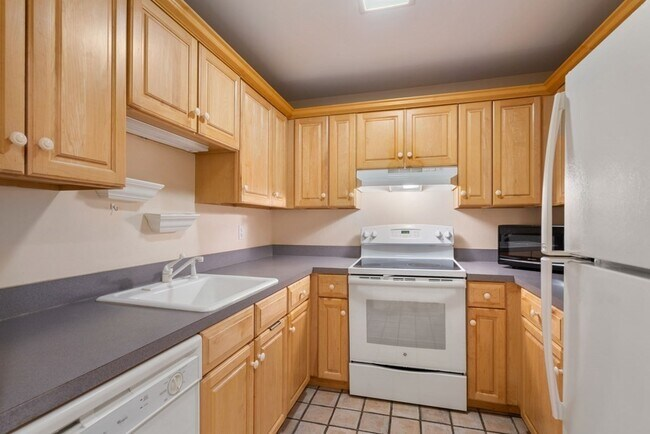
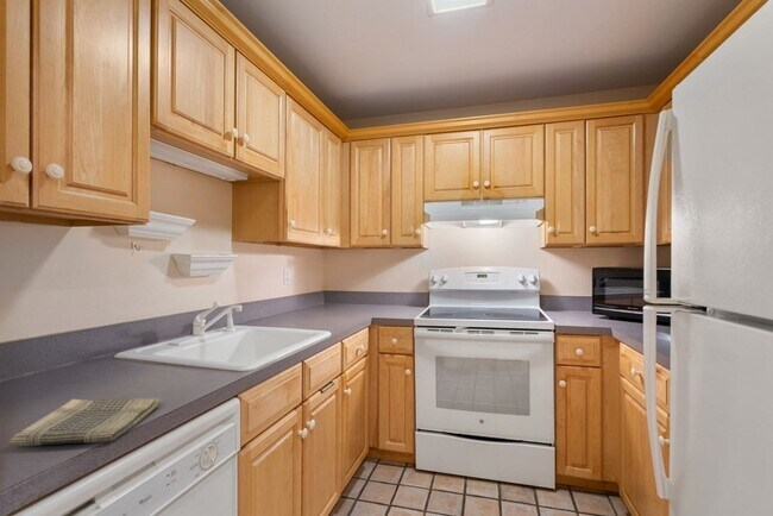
+ dish towel [8,397,163,447]
